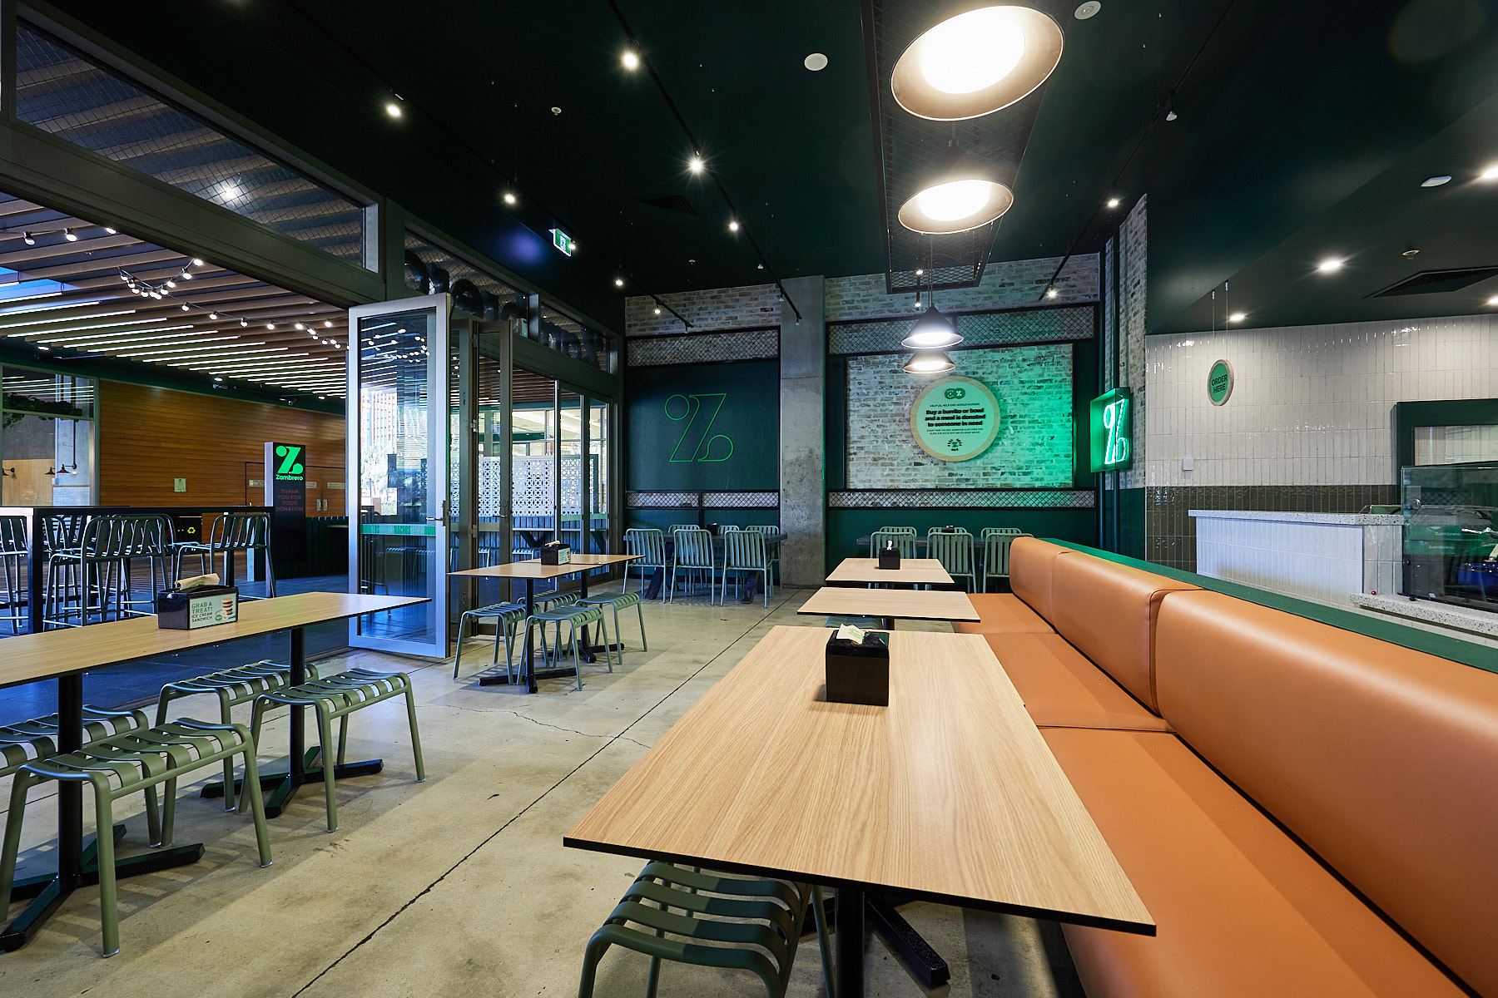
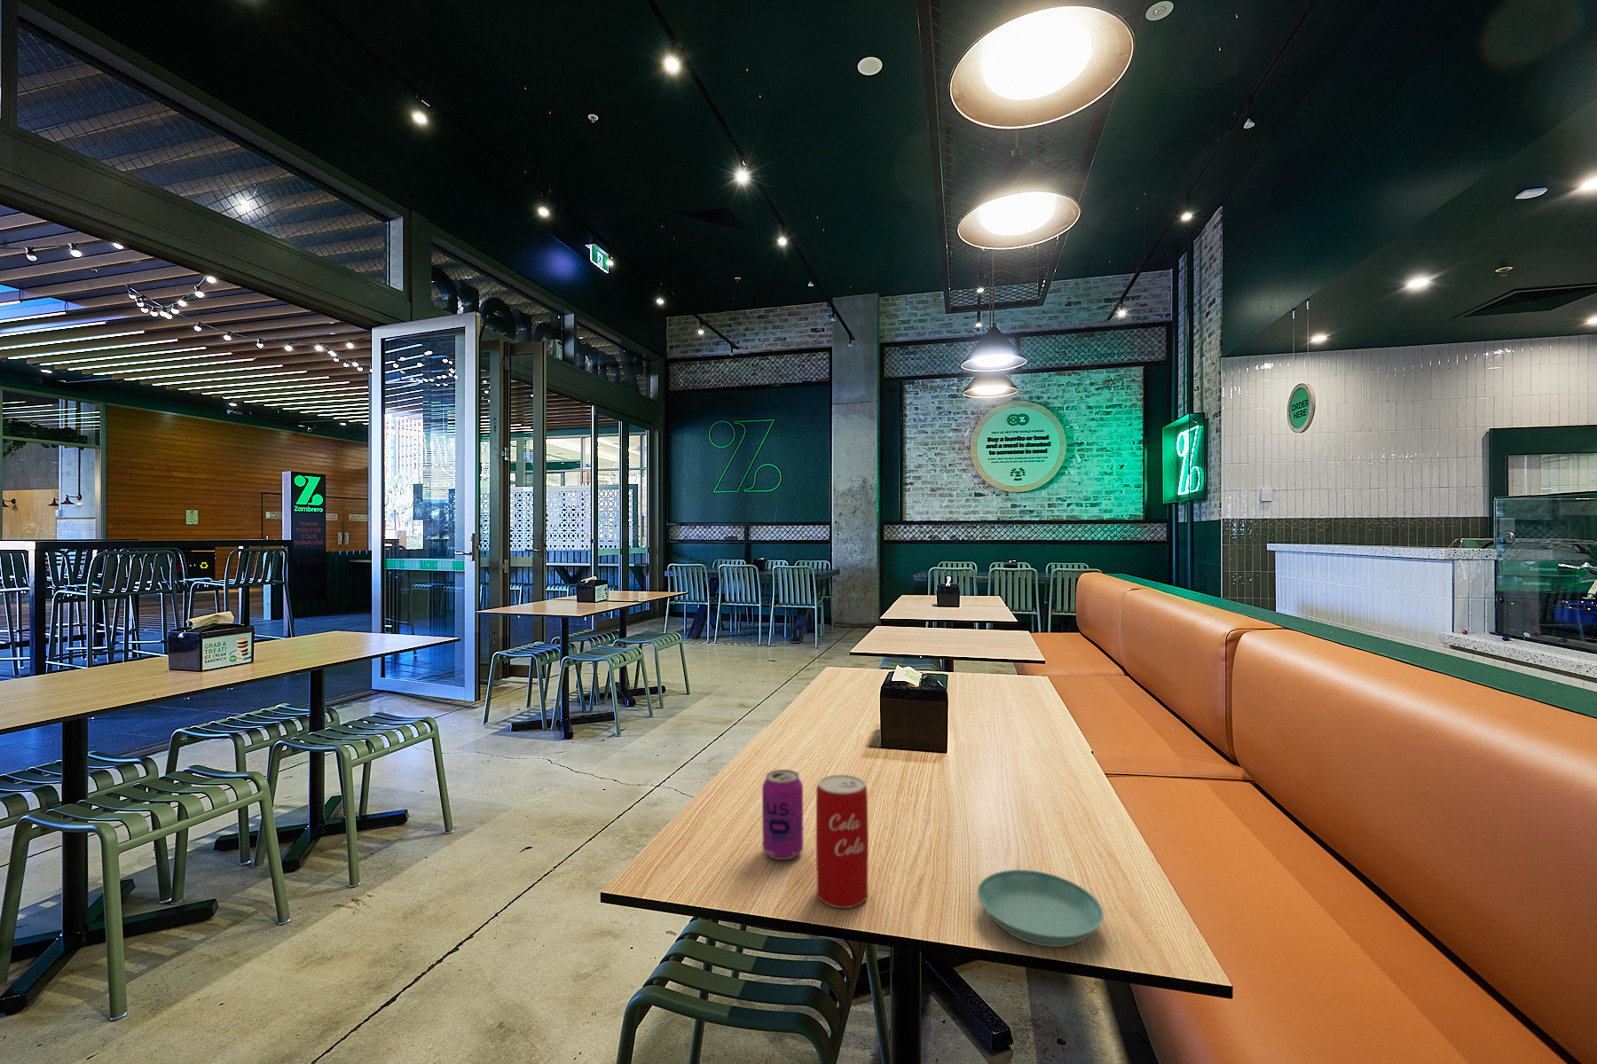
+ beverage can [815,774,870,908]
+ saucer [976,869,1105,948]
+ beverage can [762,768,803,861]
